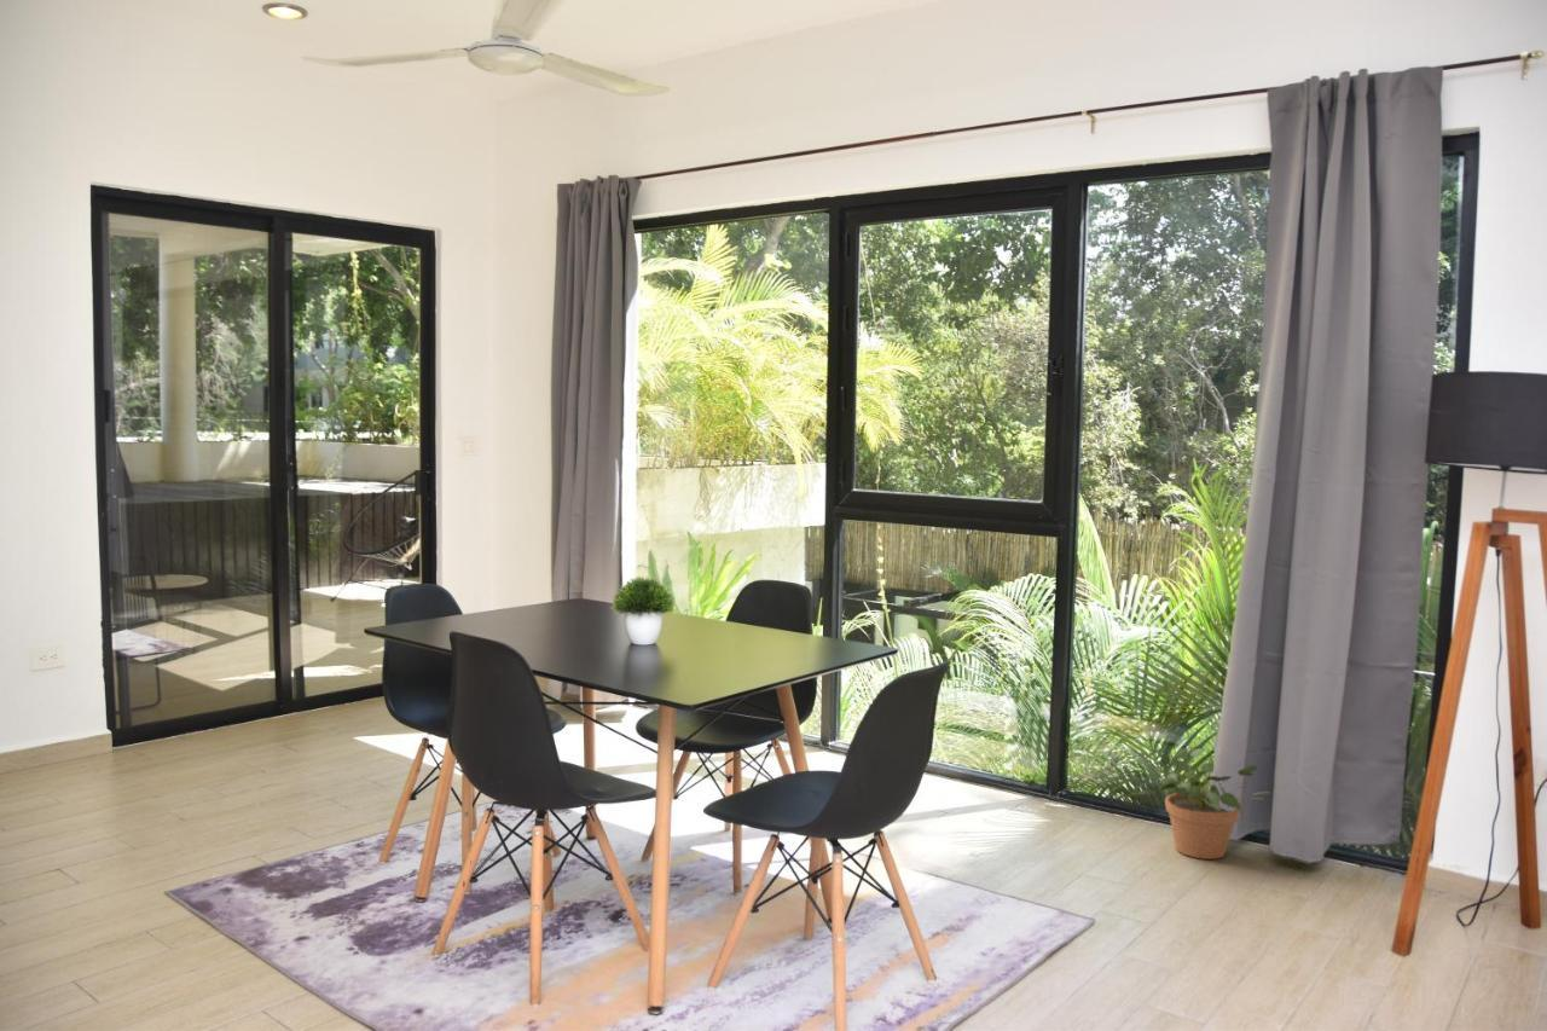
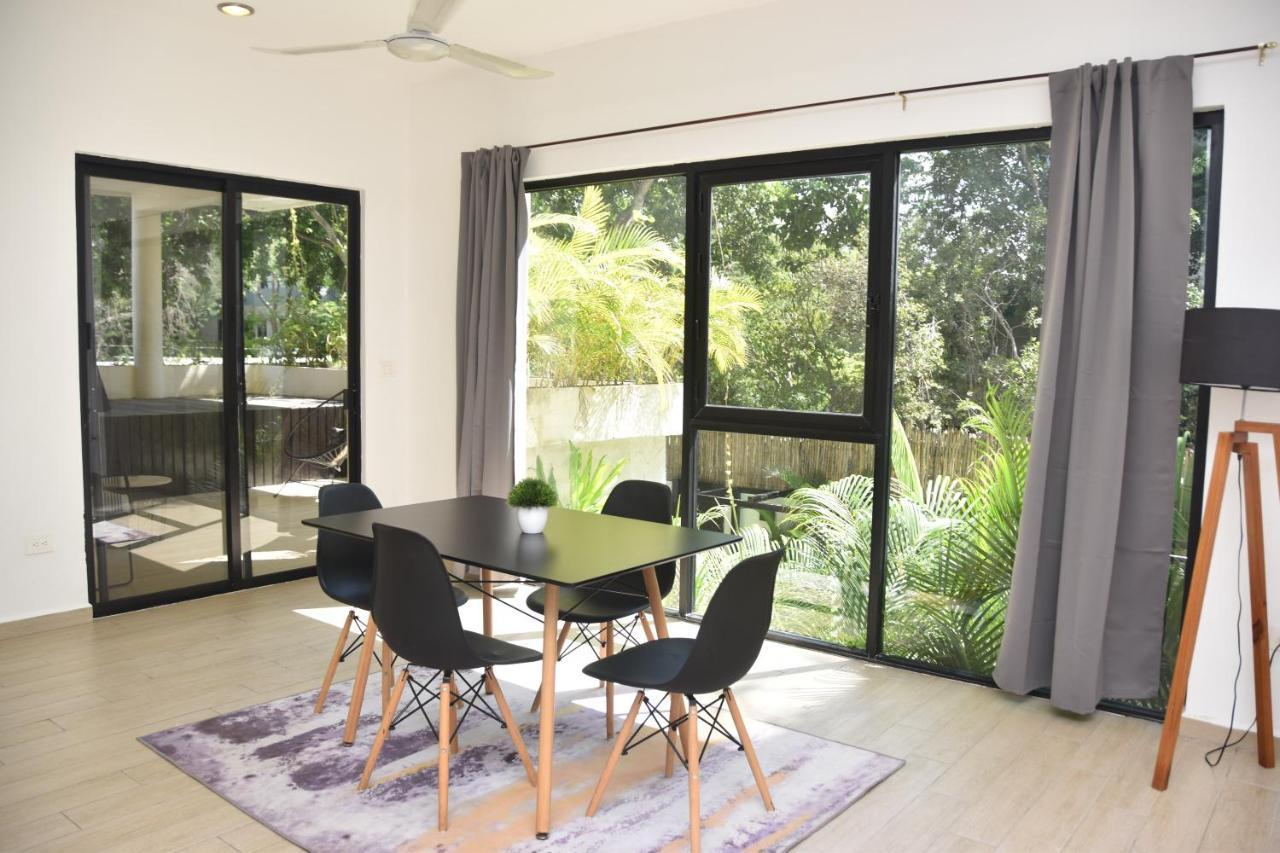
- potted plant [1149,747,1274,861]
